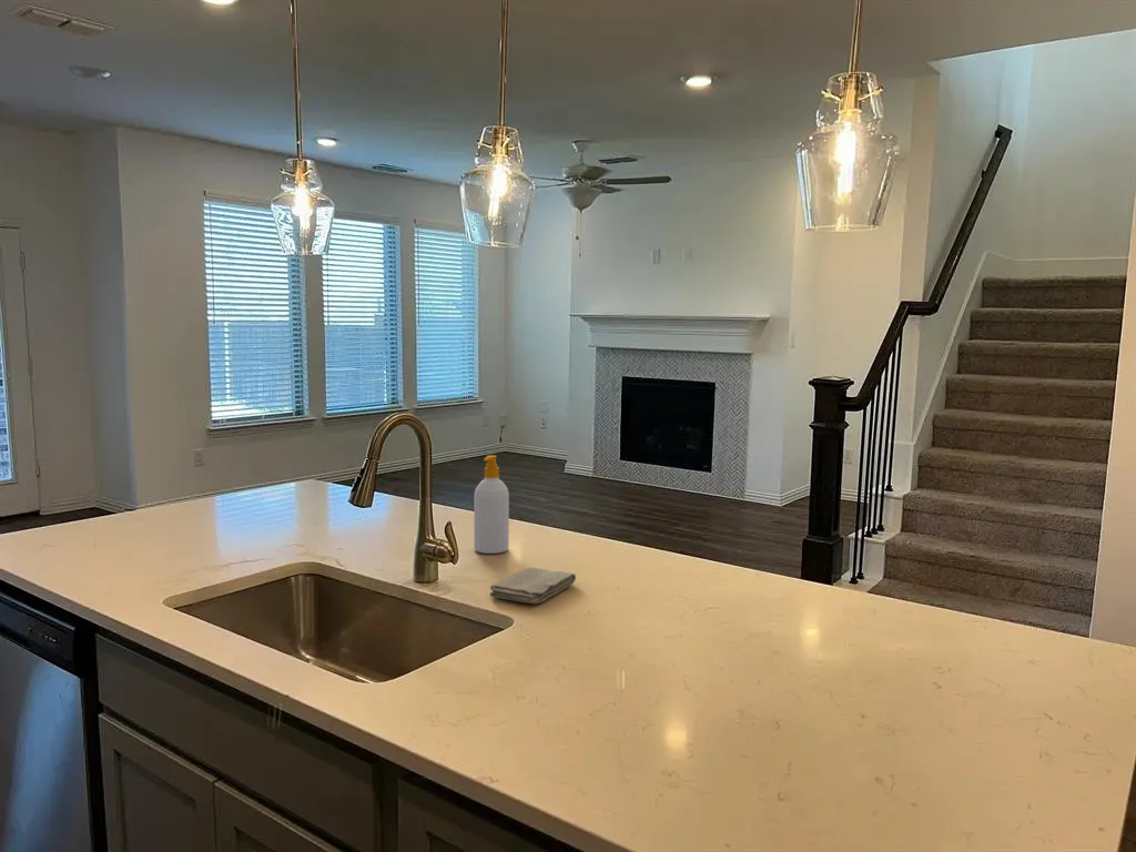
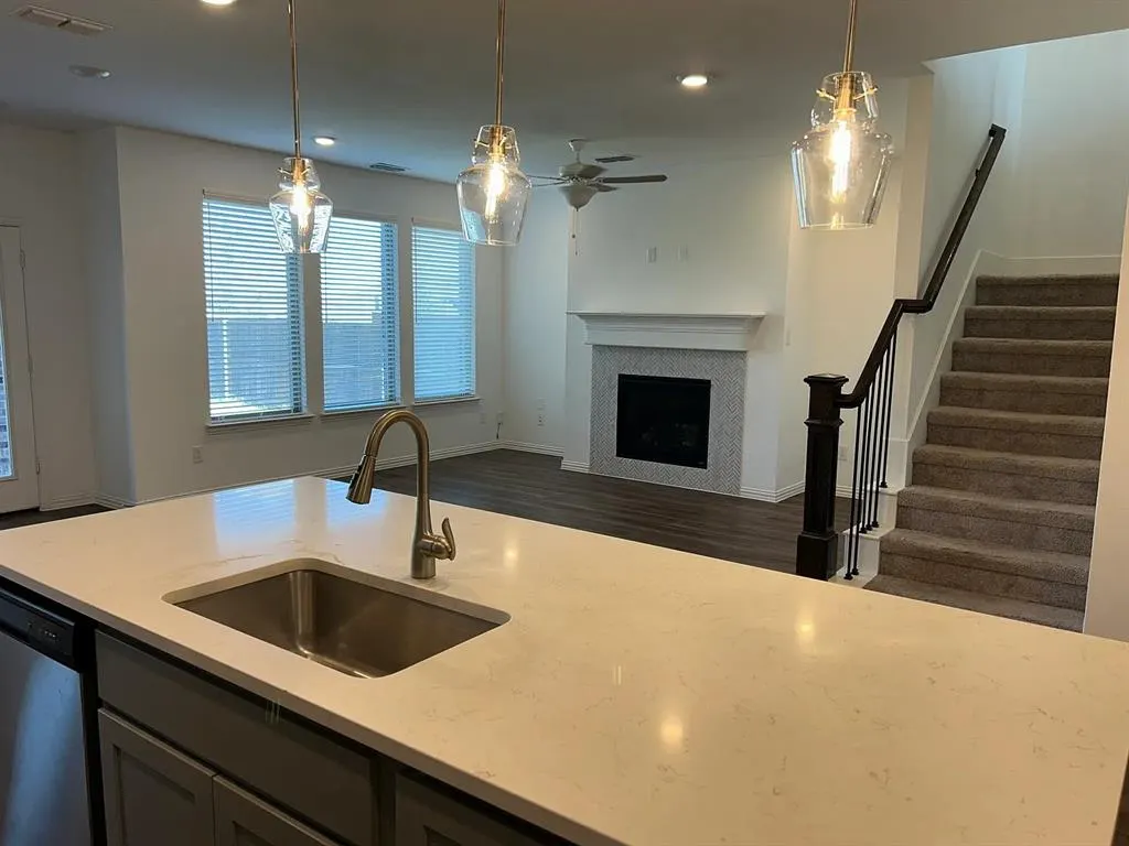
- soap bottle [473,455,510,555]
- washcloth [489,566,577,605]
